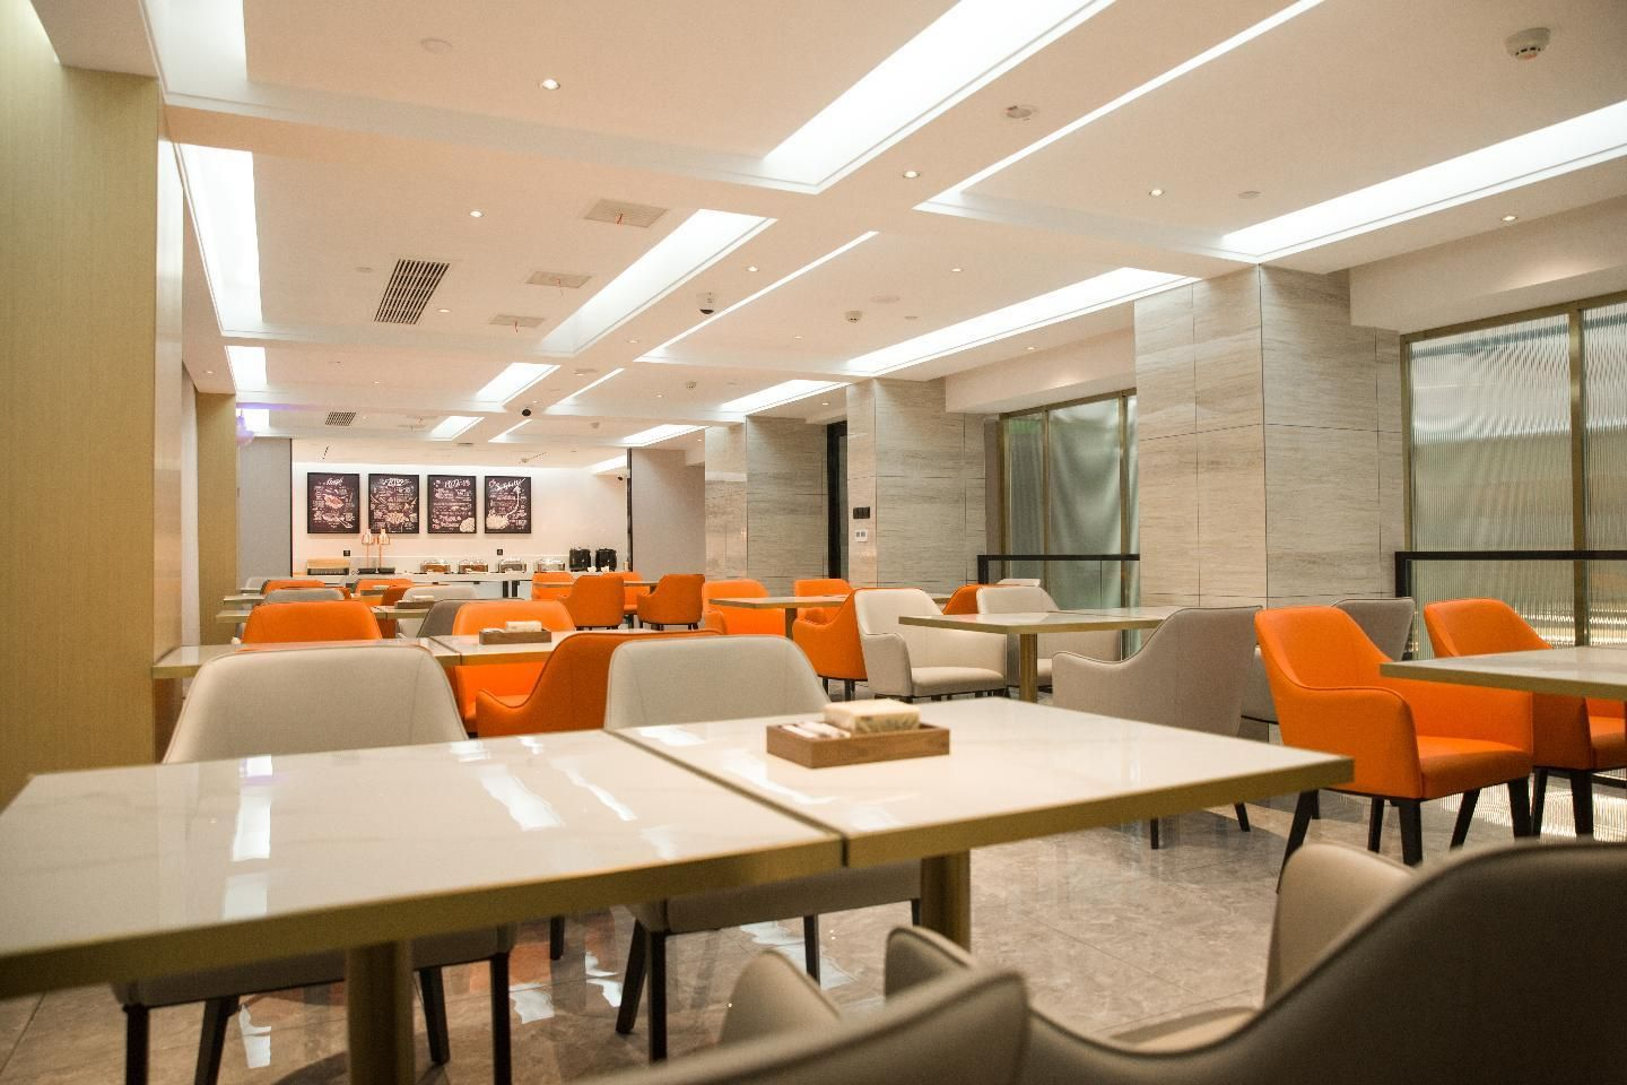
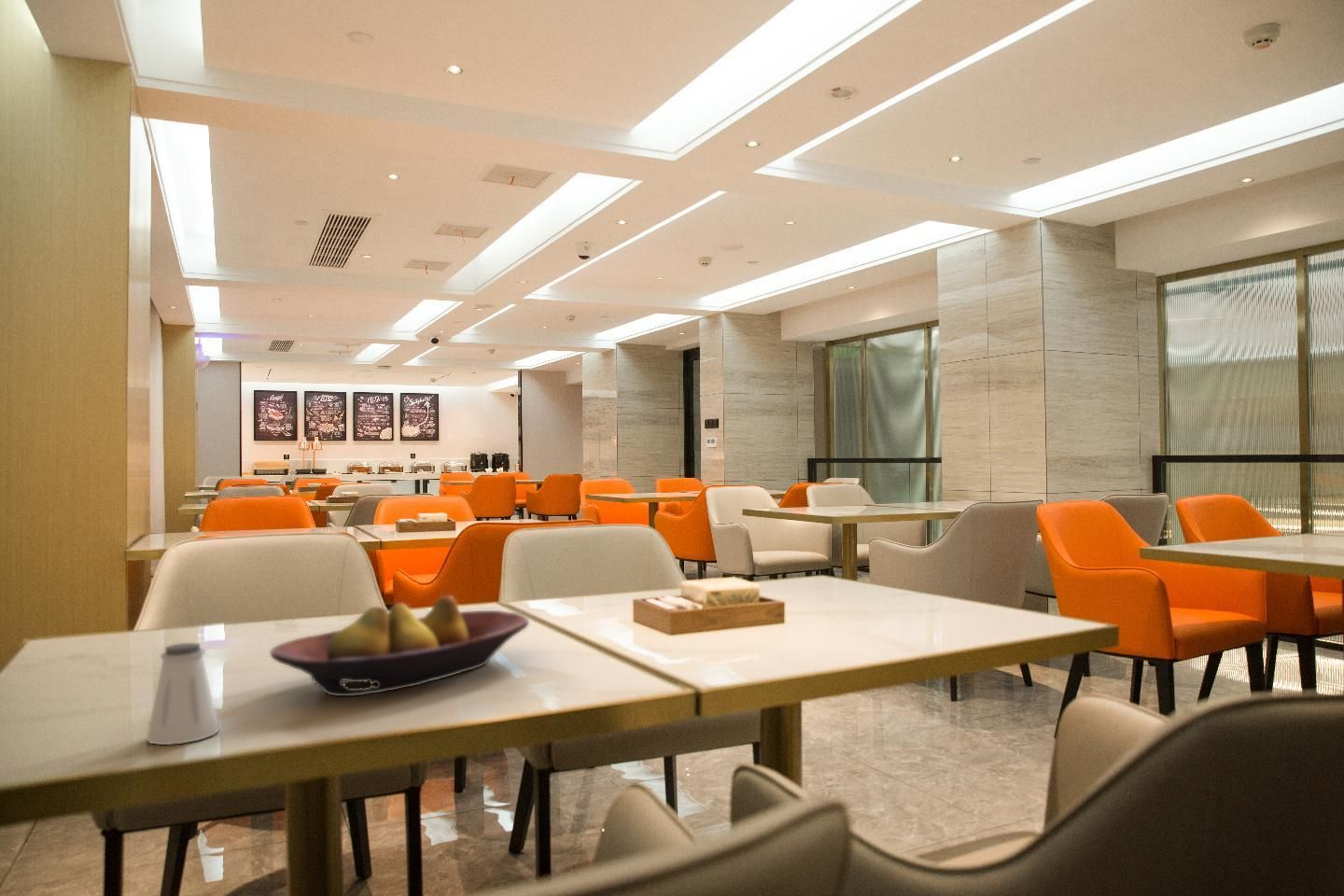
+ saltshaker [145,642,220,746]
+ fruit bowl [270,595,530,697]
